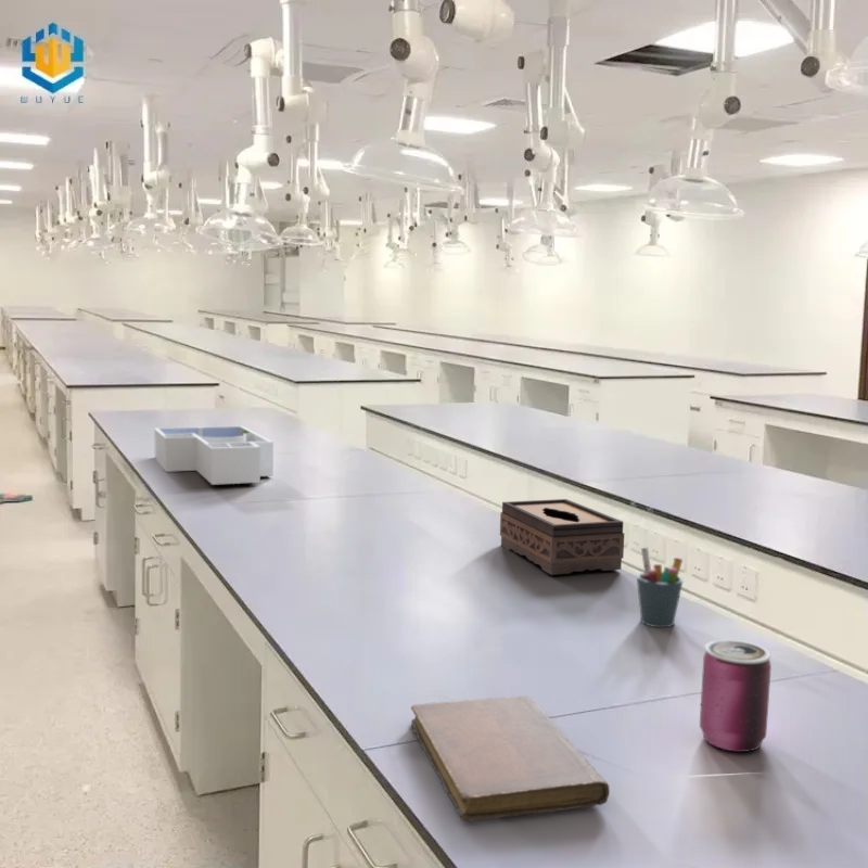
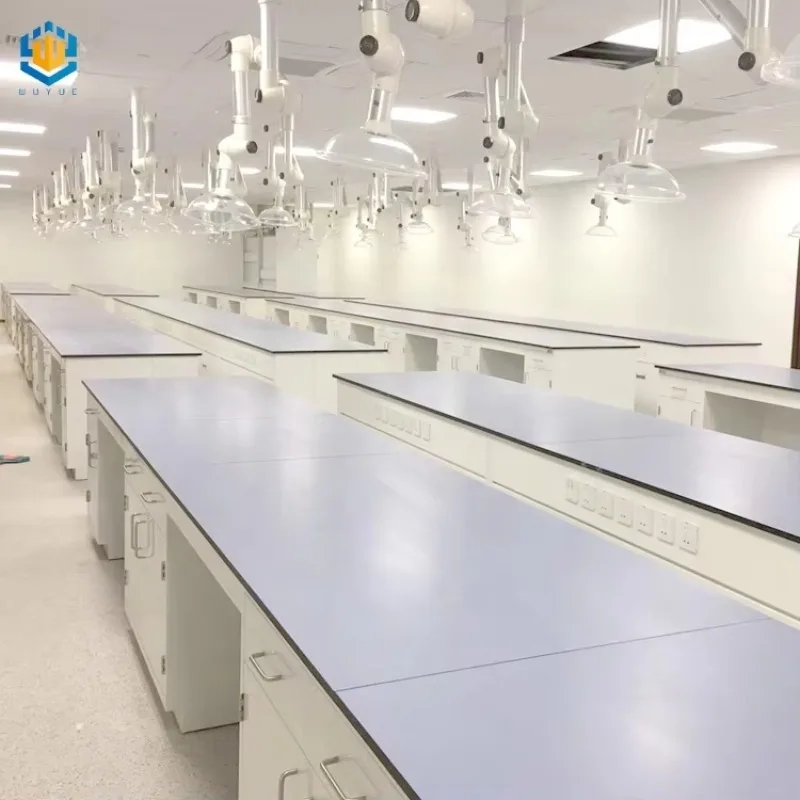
- notebook [410,694,611,822]
- can [699,639,773,753]
- tissue box [499,498,626,576]
- pen holder [636,547,685,628]
- desk organizer [153,425,275,486]
